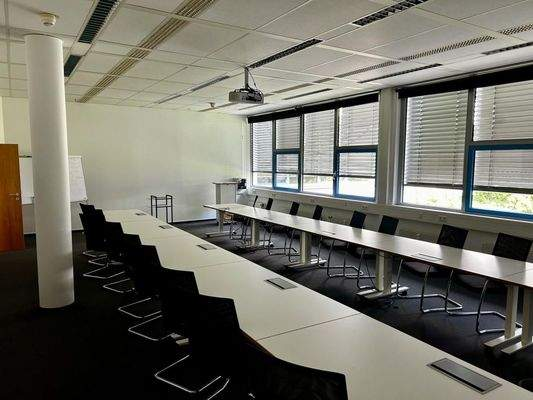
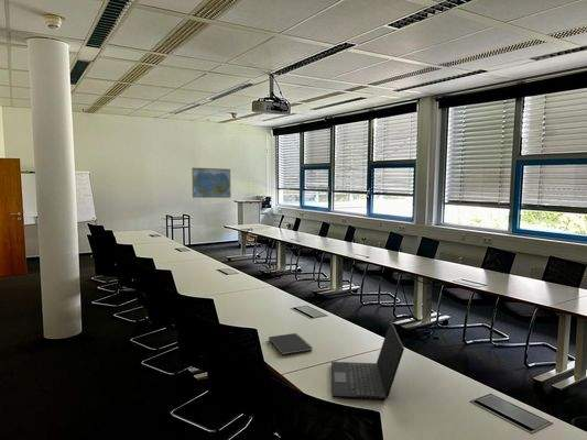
+ notebook [268,332,313,355]
+ world map [191,167,232,199]
+ laptop [330,320,405,400]
